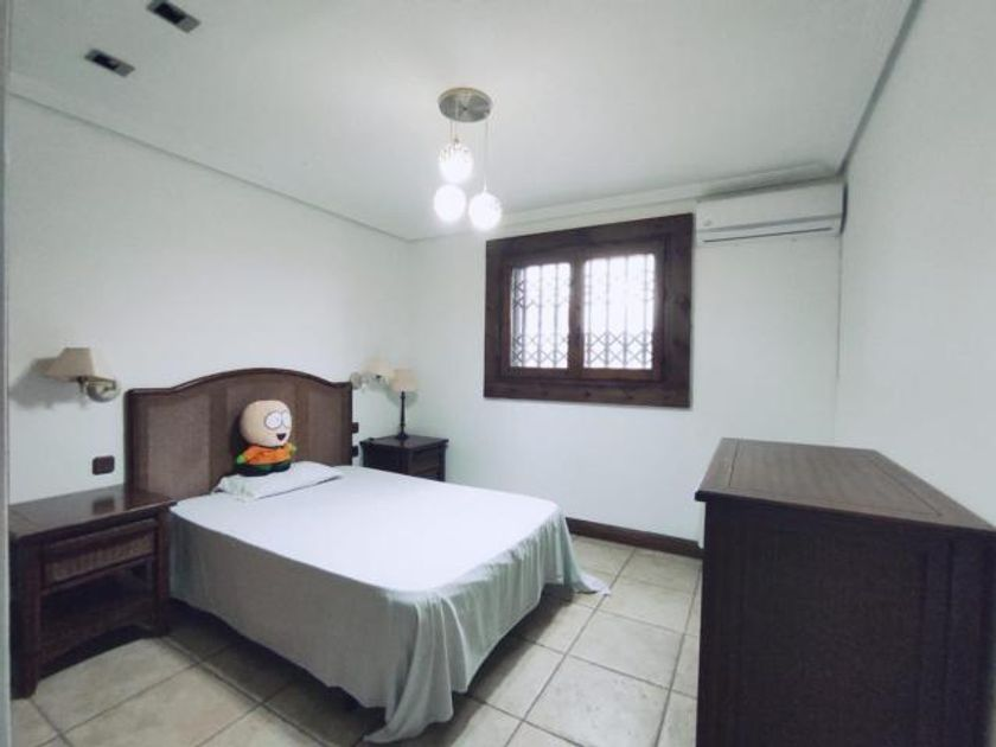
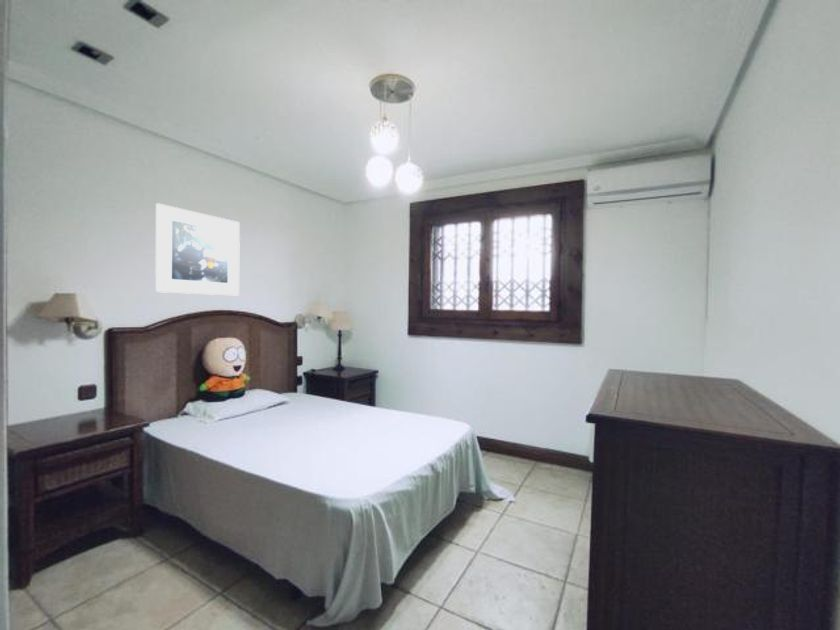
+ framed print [154,202,241,297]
